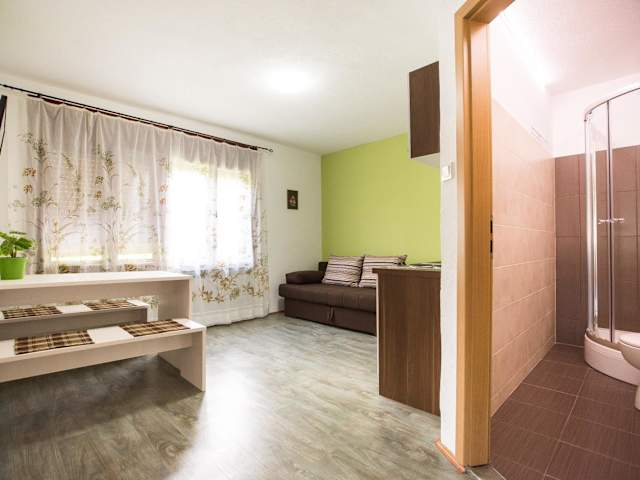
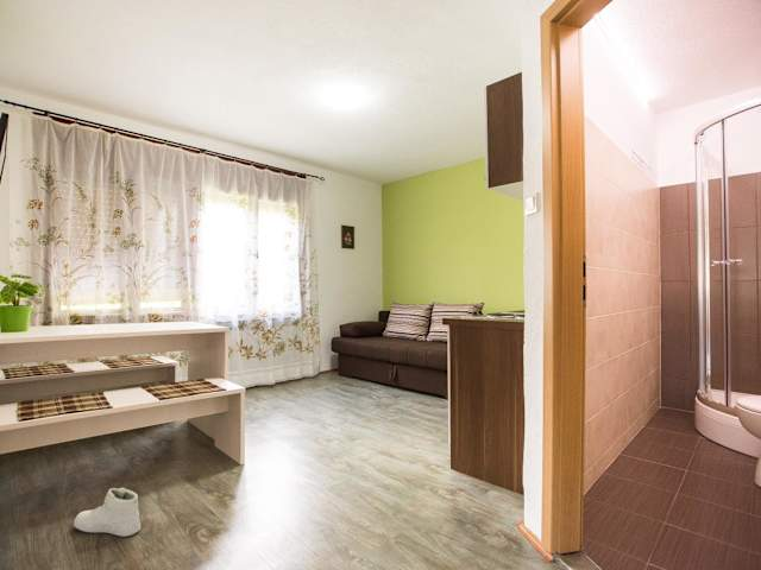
+ sneaker [73,487,141,538]
